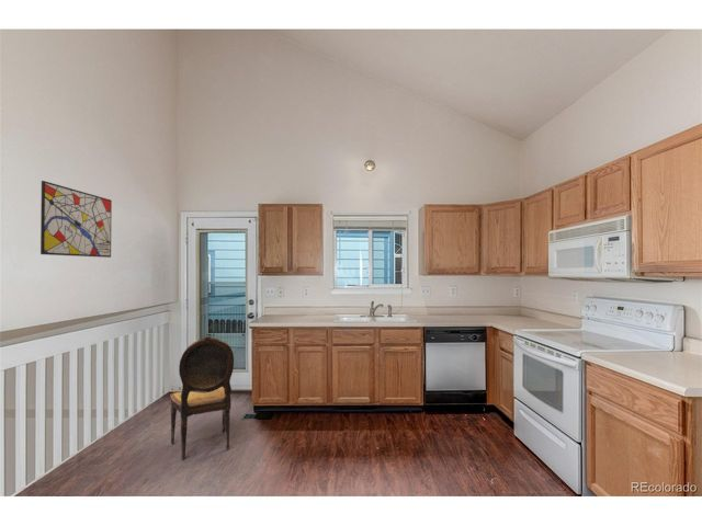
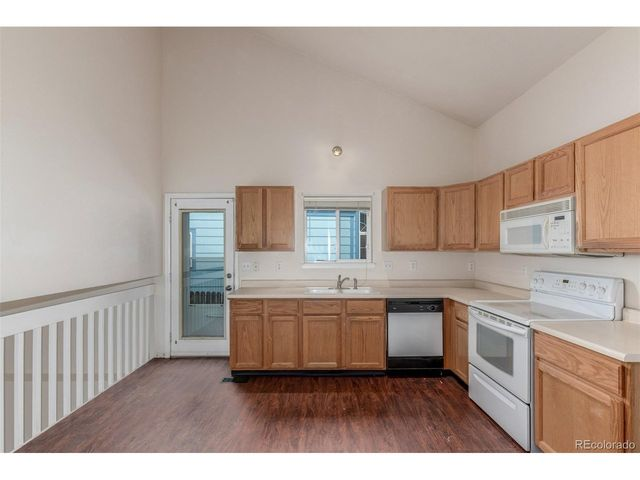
- dining chair [169,334,235,461]
- wall art [39,180,113,259]
